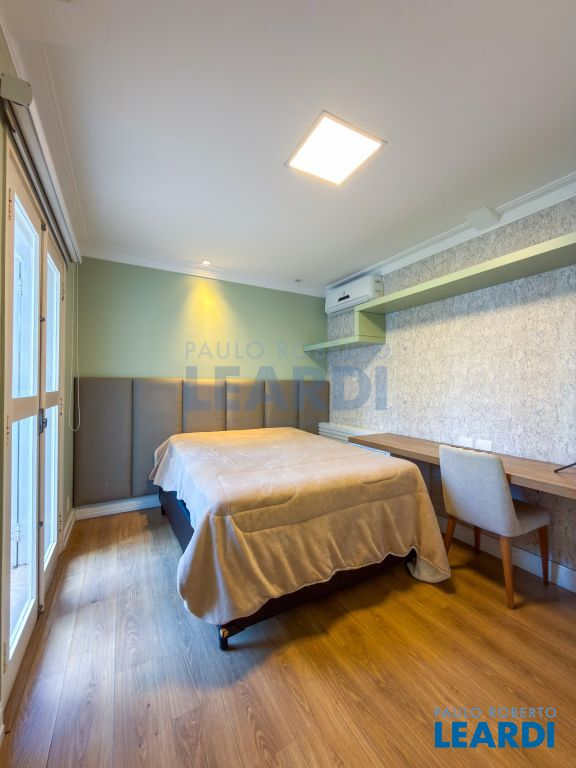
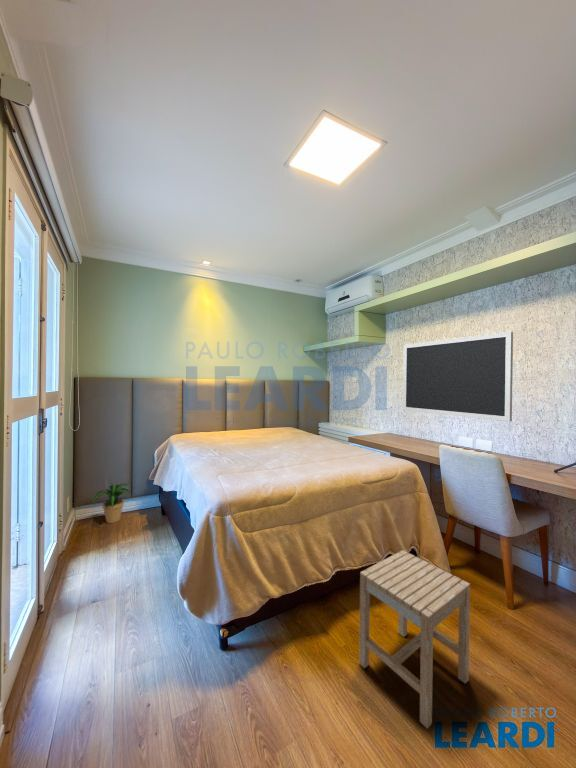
+ stool [358,549,471,730]
+ potted plant [92,482,134,524]
+ chalkboard [402,331,514,422]
